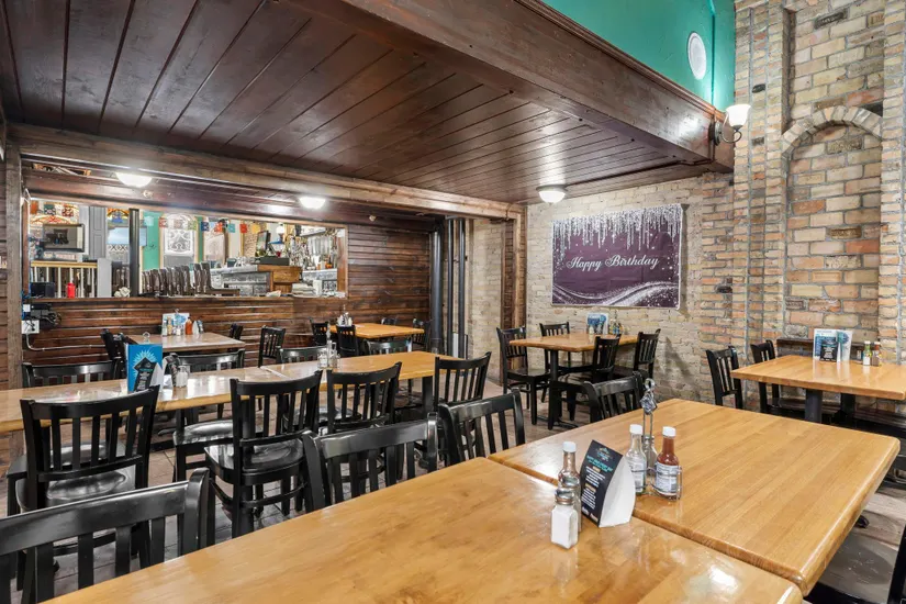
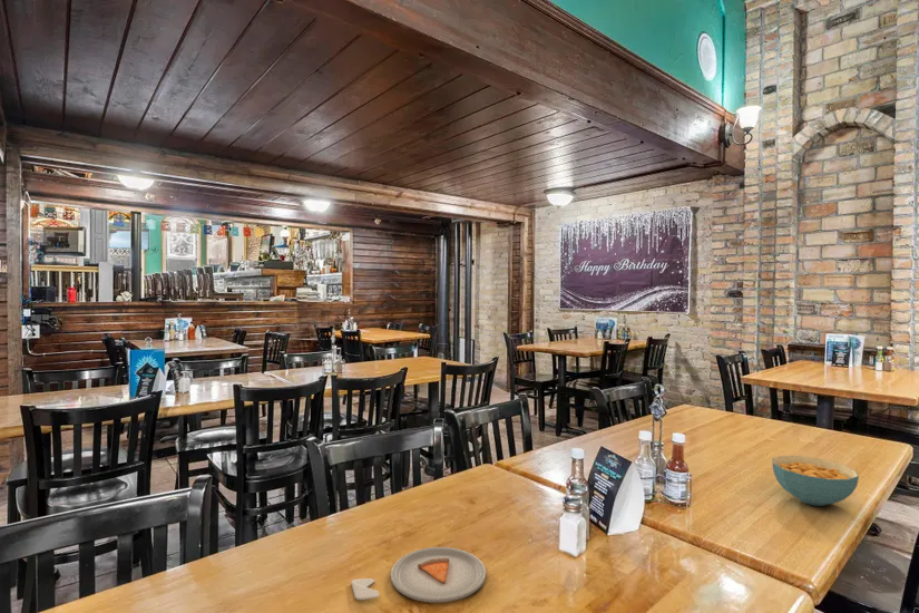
+ cereal bowl [771,455,860,507]
+ dinner plate [351,546,487,603]
